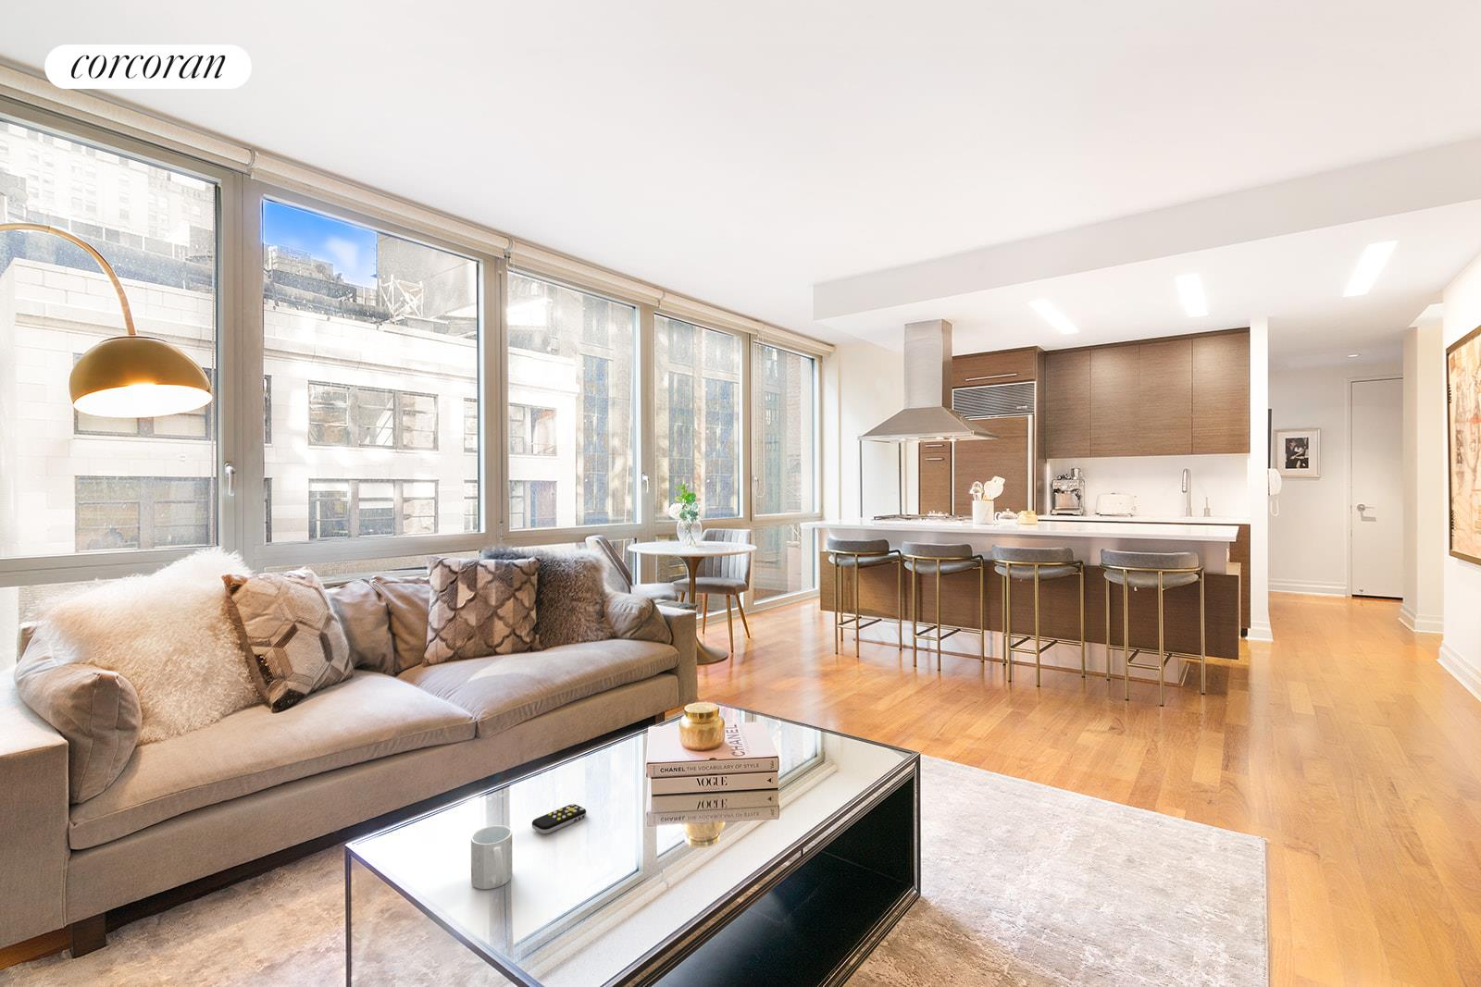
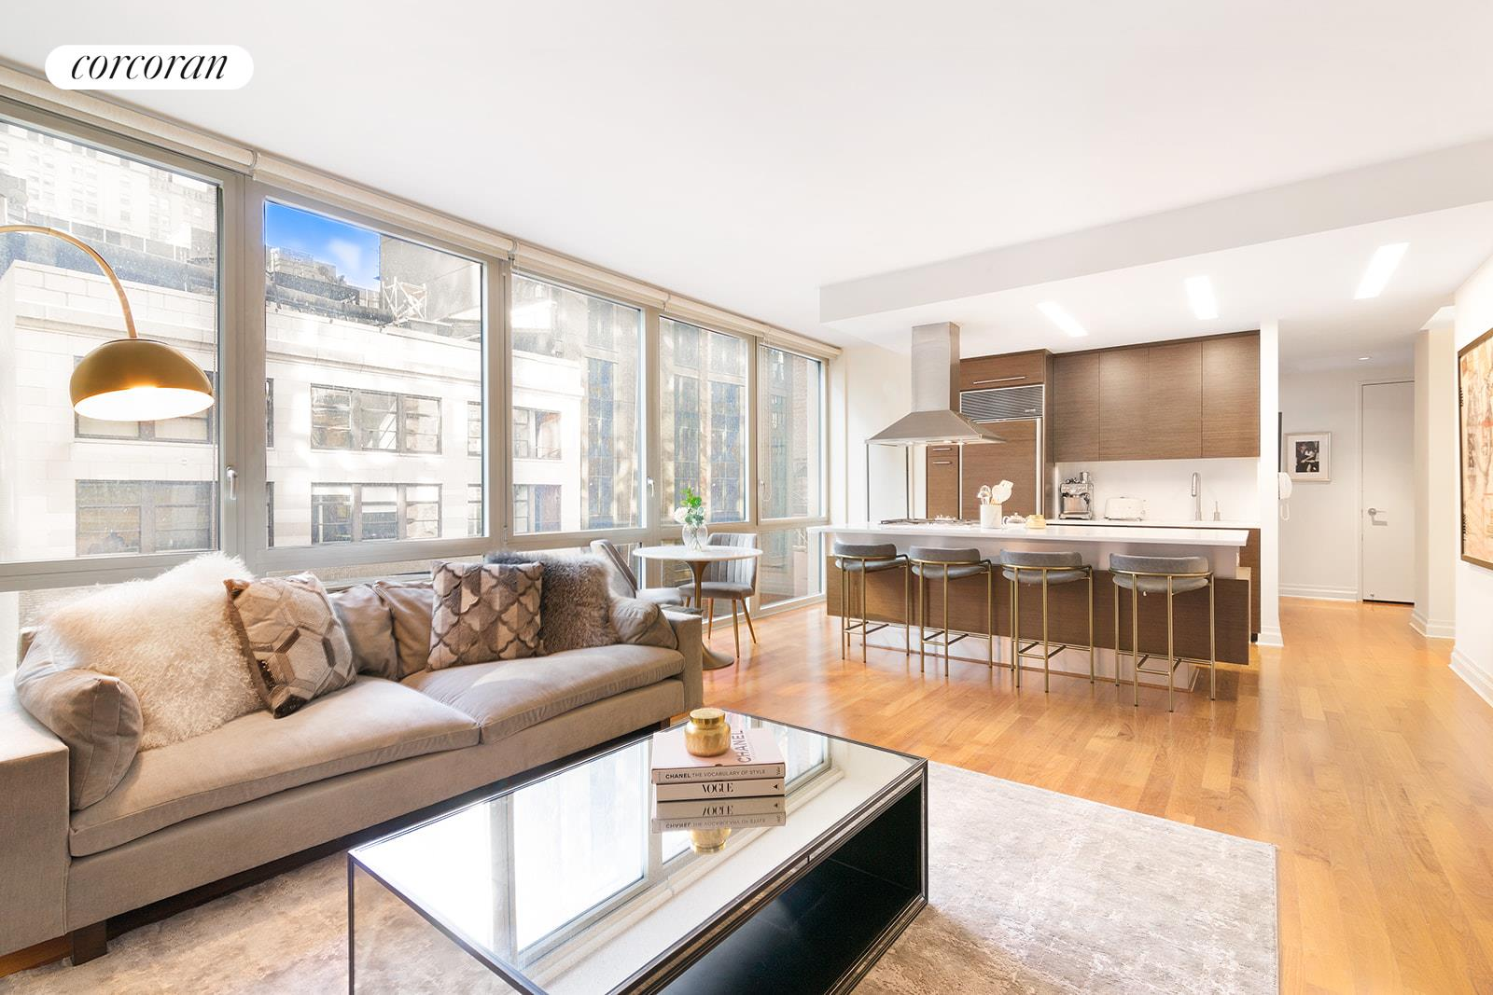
- mug [471,825,512,890]
- remote control [531,803,587,834]
